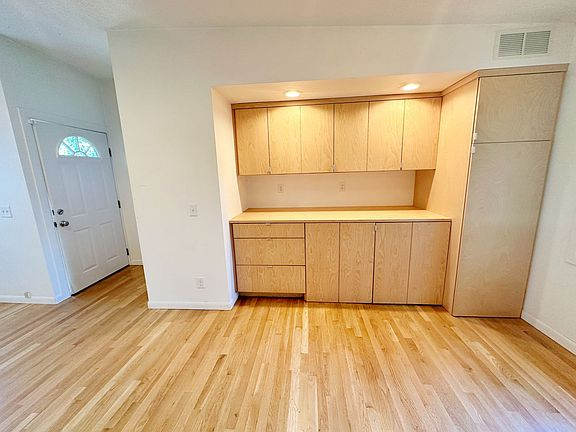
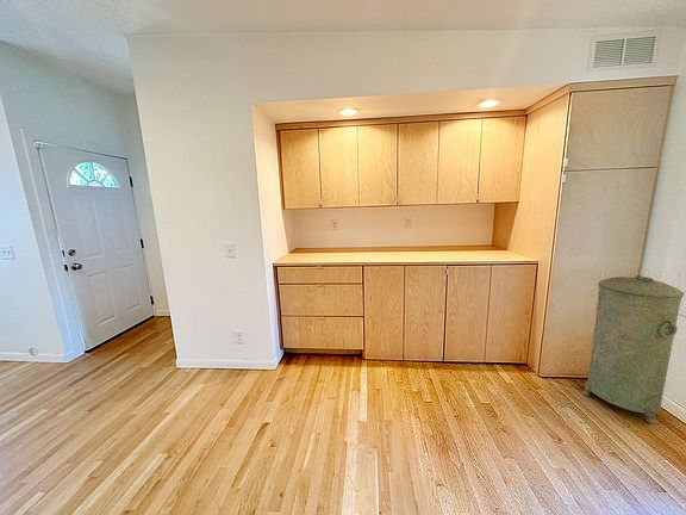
+ trash can [582,274,685,424]
